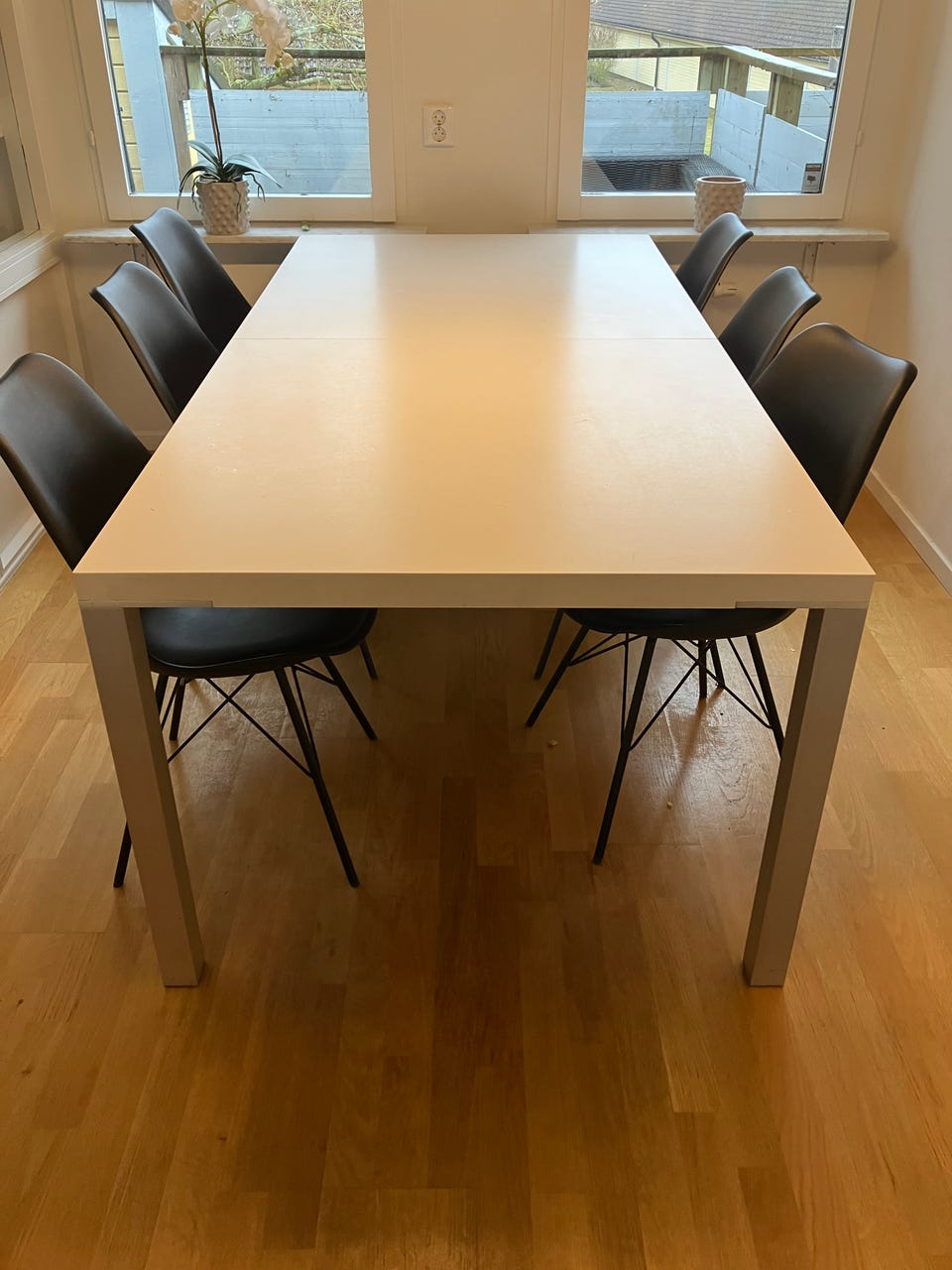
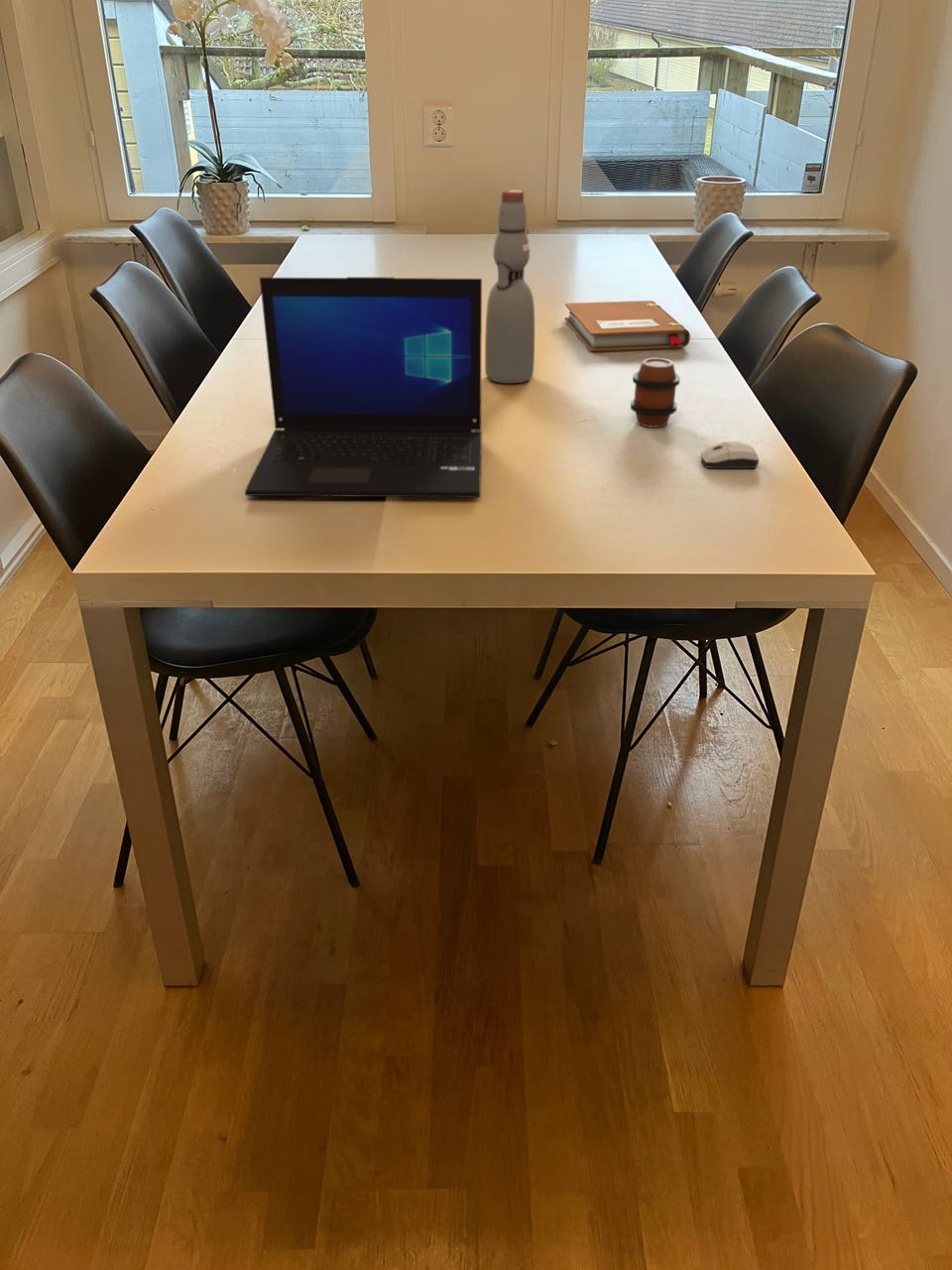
+ notebook [563,300,691,352]
+ bottle [484,190,535,384]
+ computer mouse [700,441,761,469]
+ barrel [630,357,681,429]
+ laptop [244,276,483,498]
